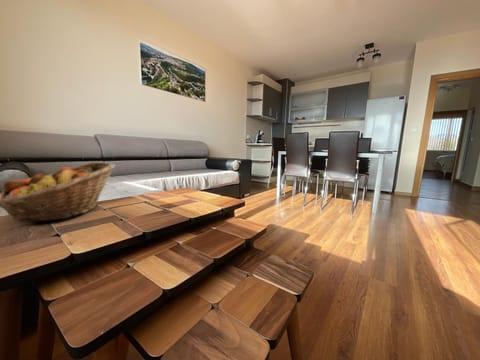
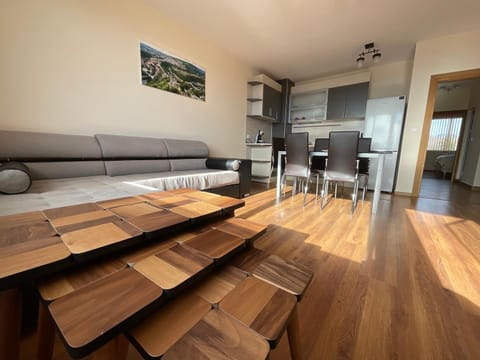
- fruit basket [0,161,116,223]
